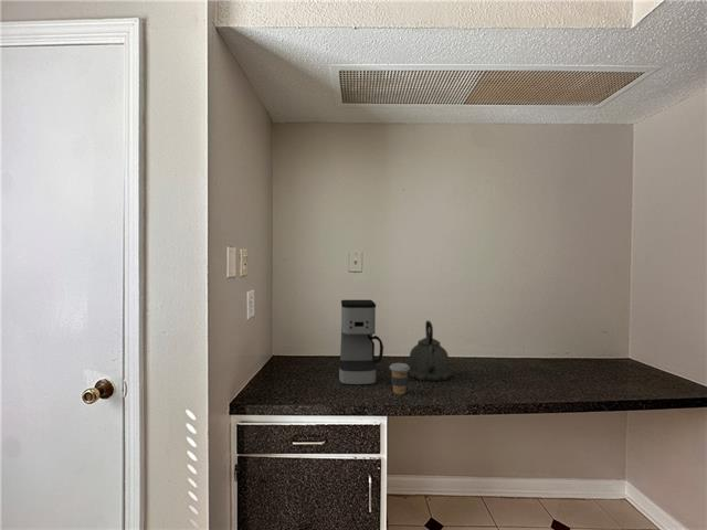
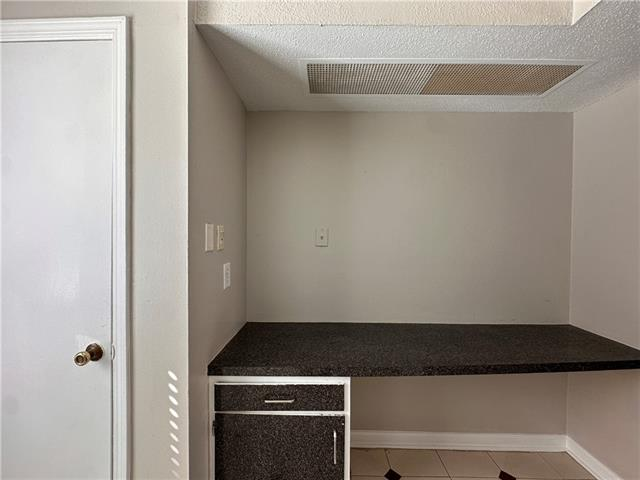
- coffee cup [389,362,410,395]
- coffee maker [338,299,384,386]
- kettle [408,320,453,382]
